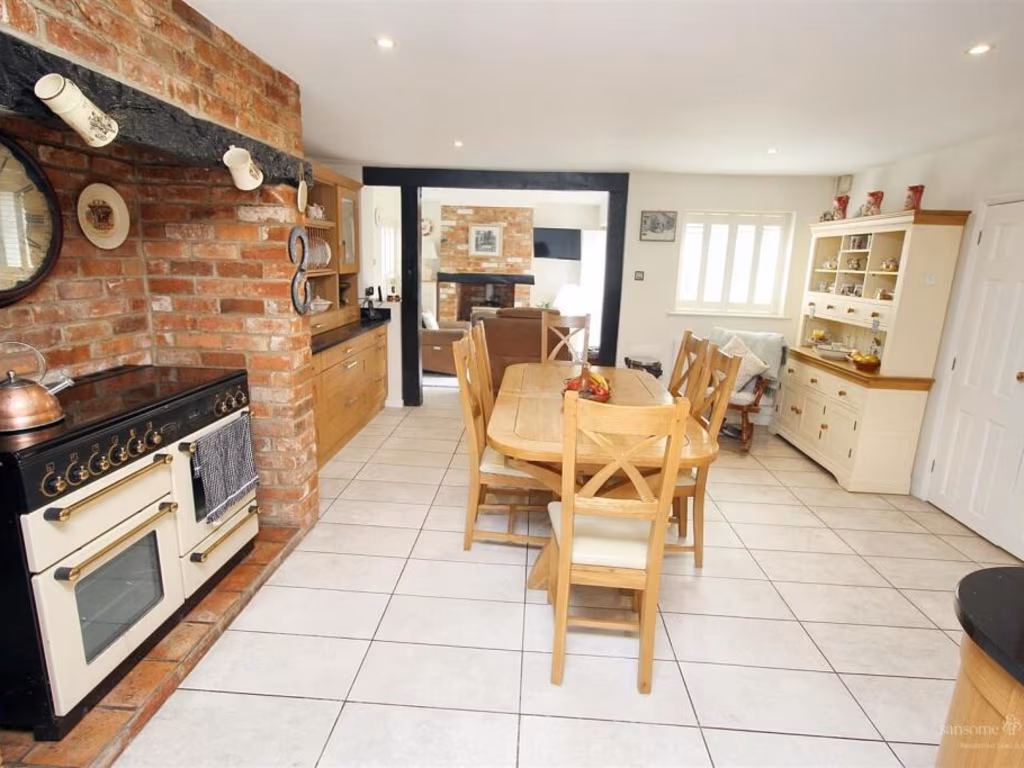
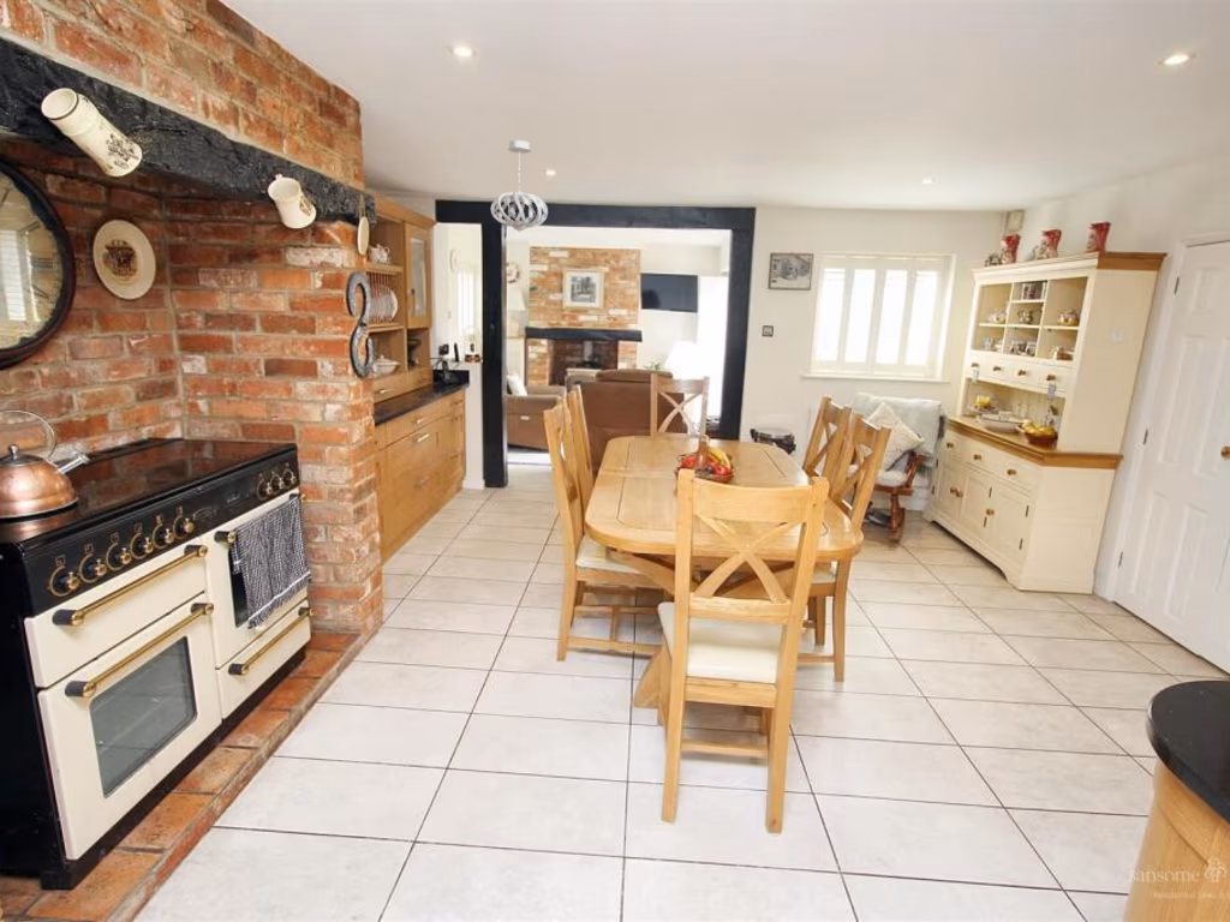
+ pendant light [490,139,549,233]
